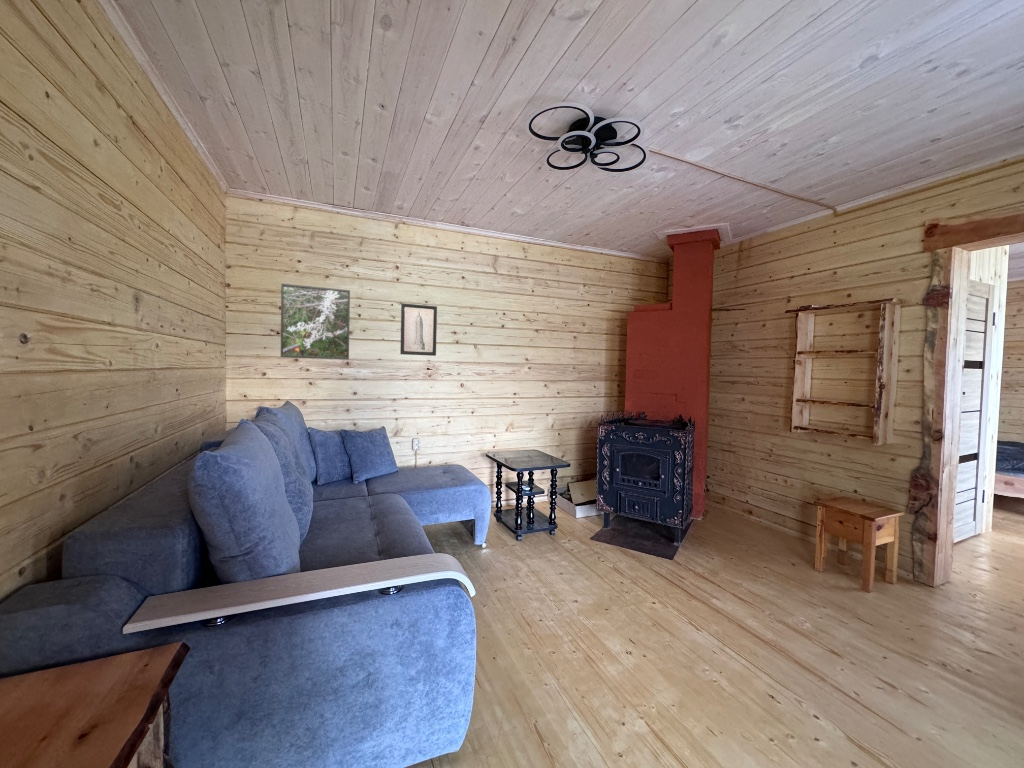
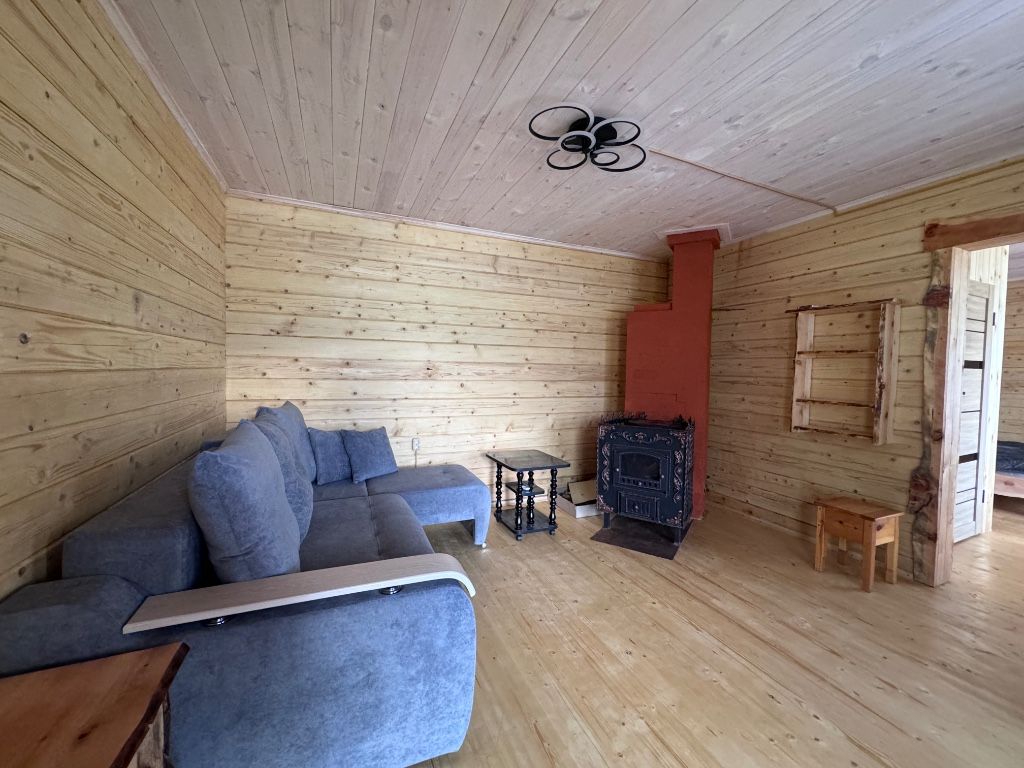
- wall art [399,302,438,357]
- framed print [280,283,351,361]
